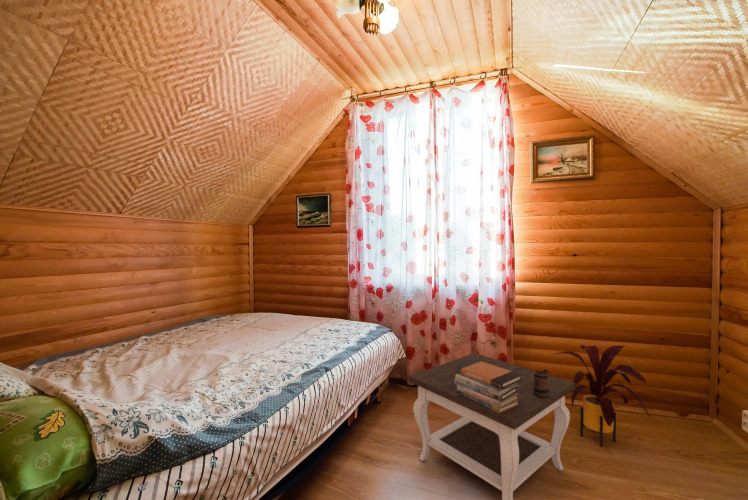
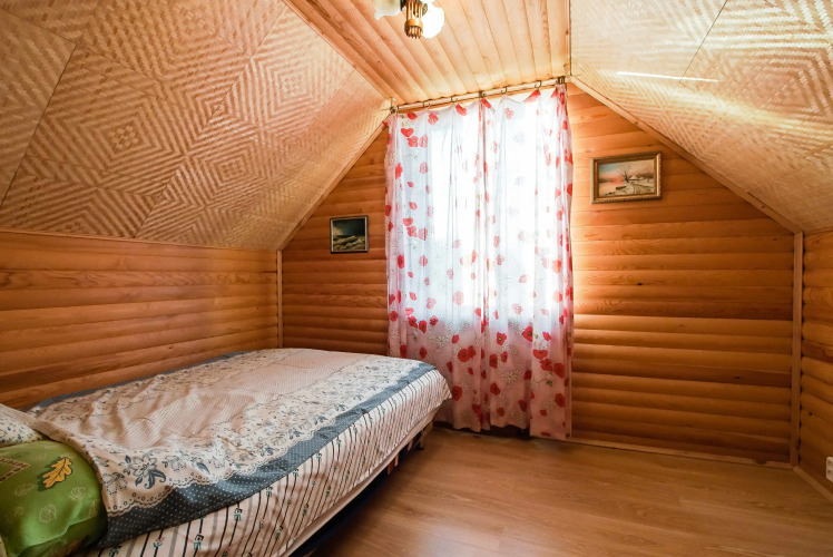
- book stack [455,359,522,414]
- house plant [552,344,652,448]
- mug [533,368,549,398]
- side table [408,352,576,500]
